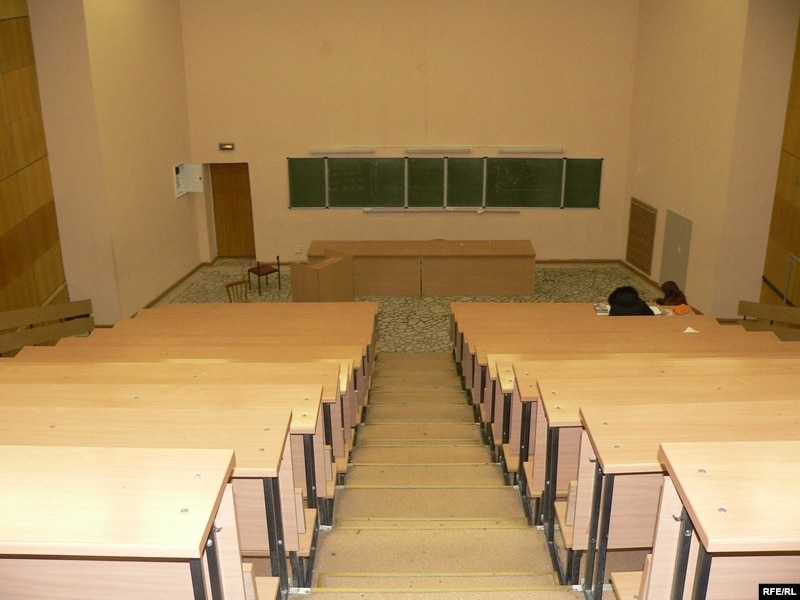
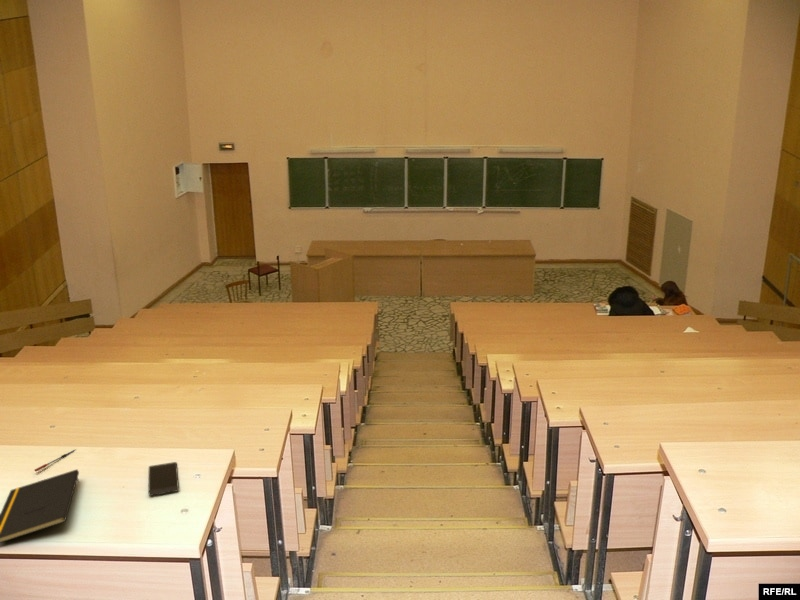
+ notepad [0,468,80,544]
+ smartphone [148,461,180,497]
+ pen [33,448,77,473]
